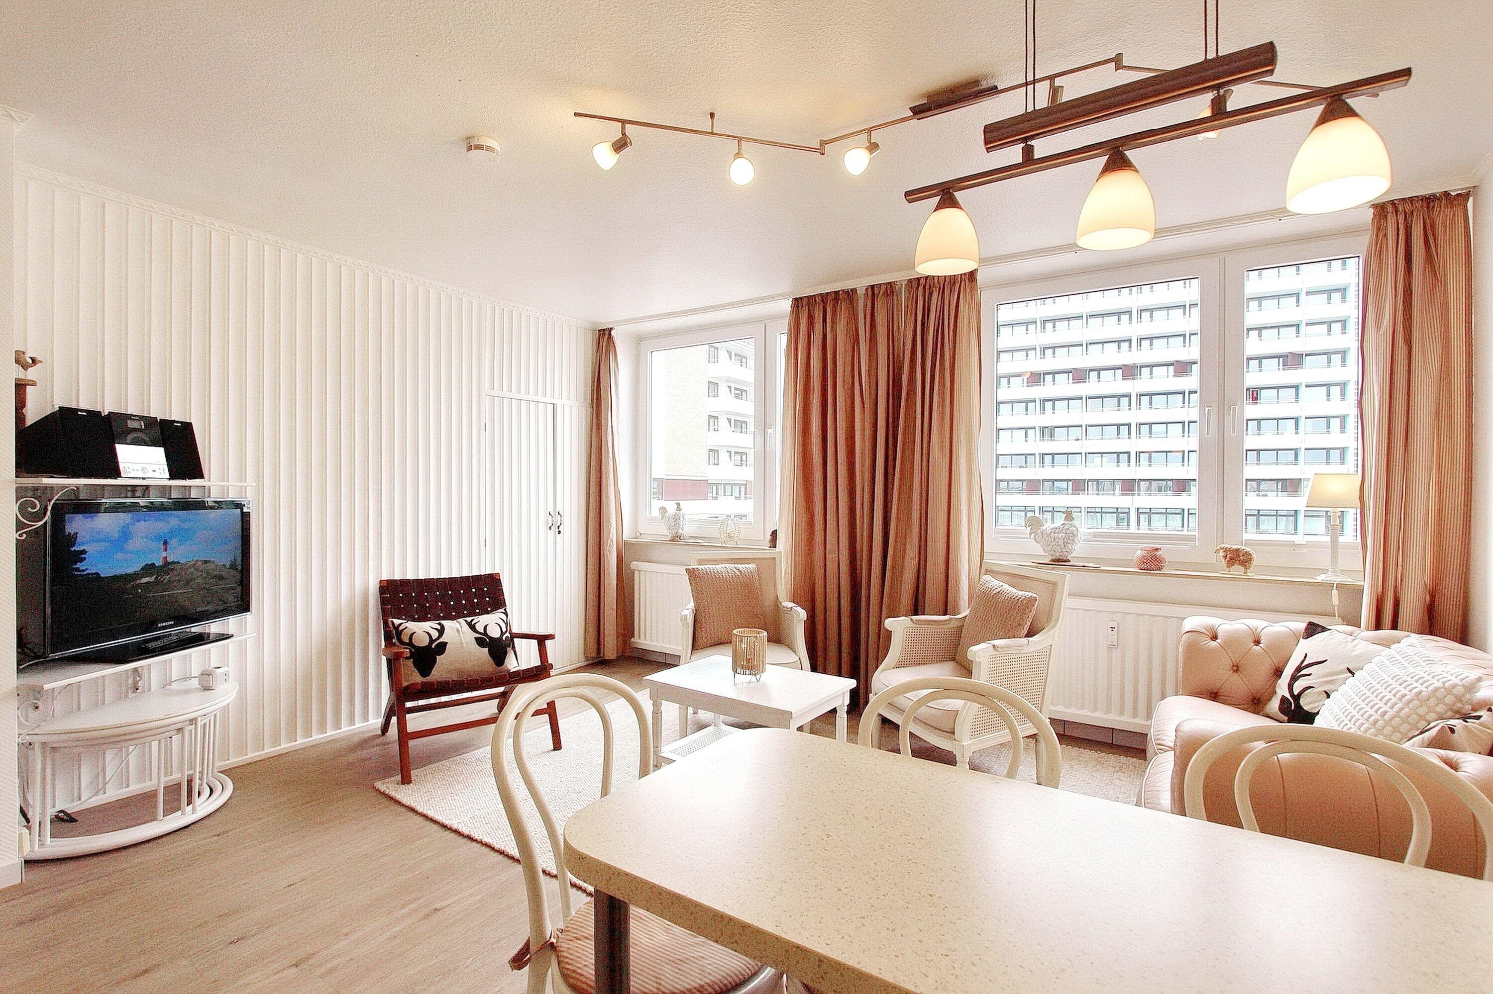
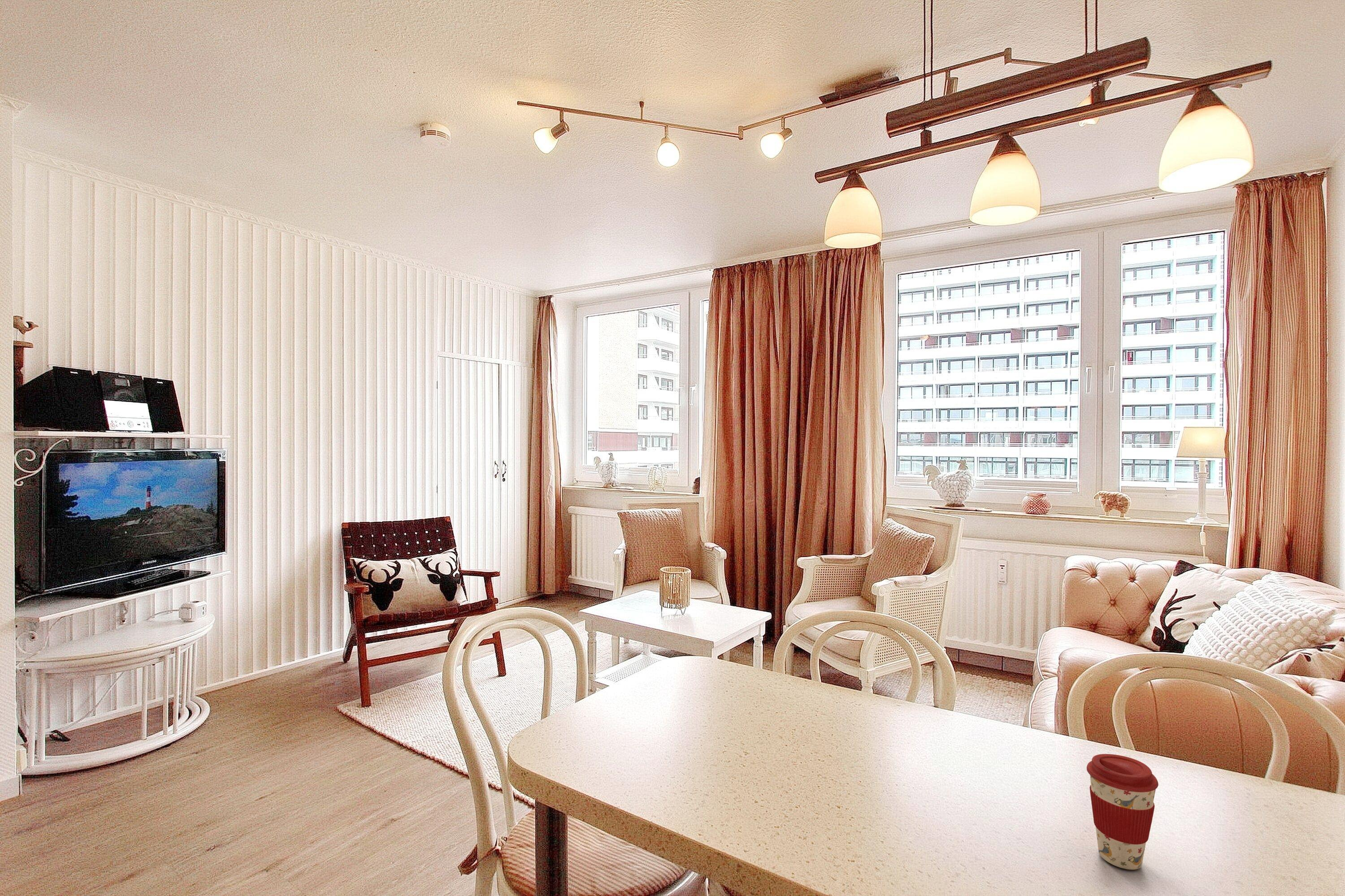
+ coffee cup [1086,753,1159,870]
